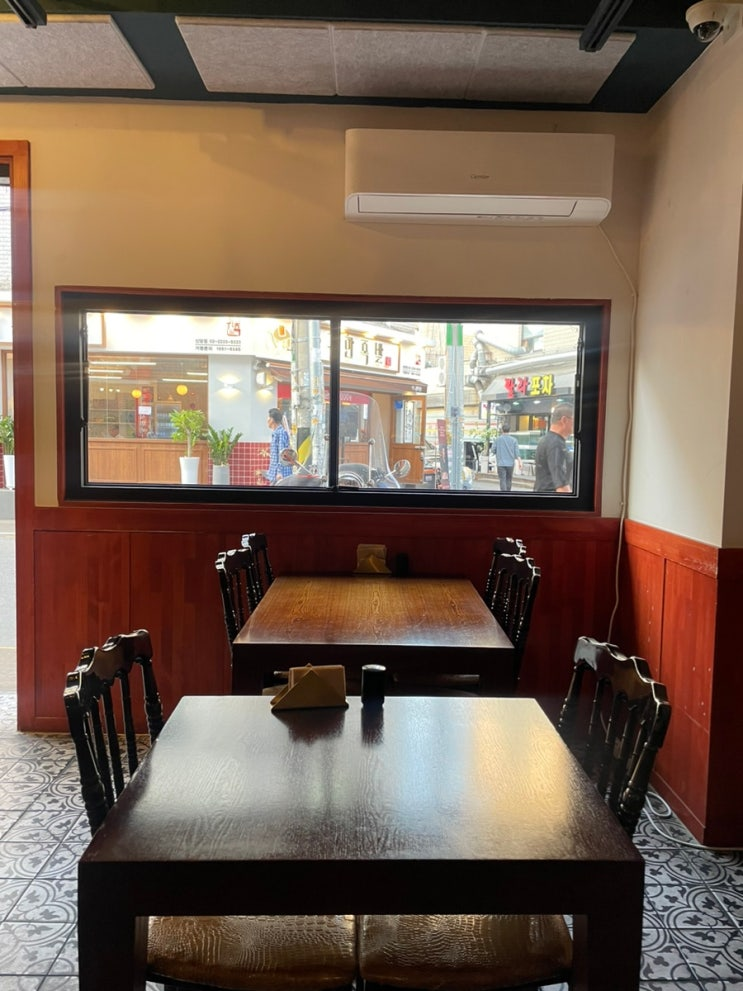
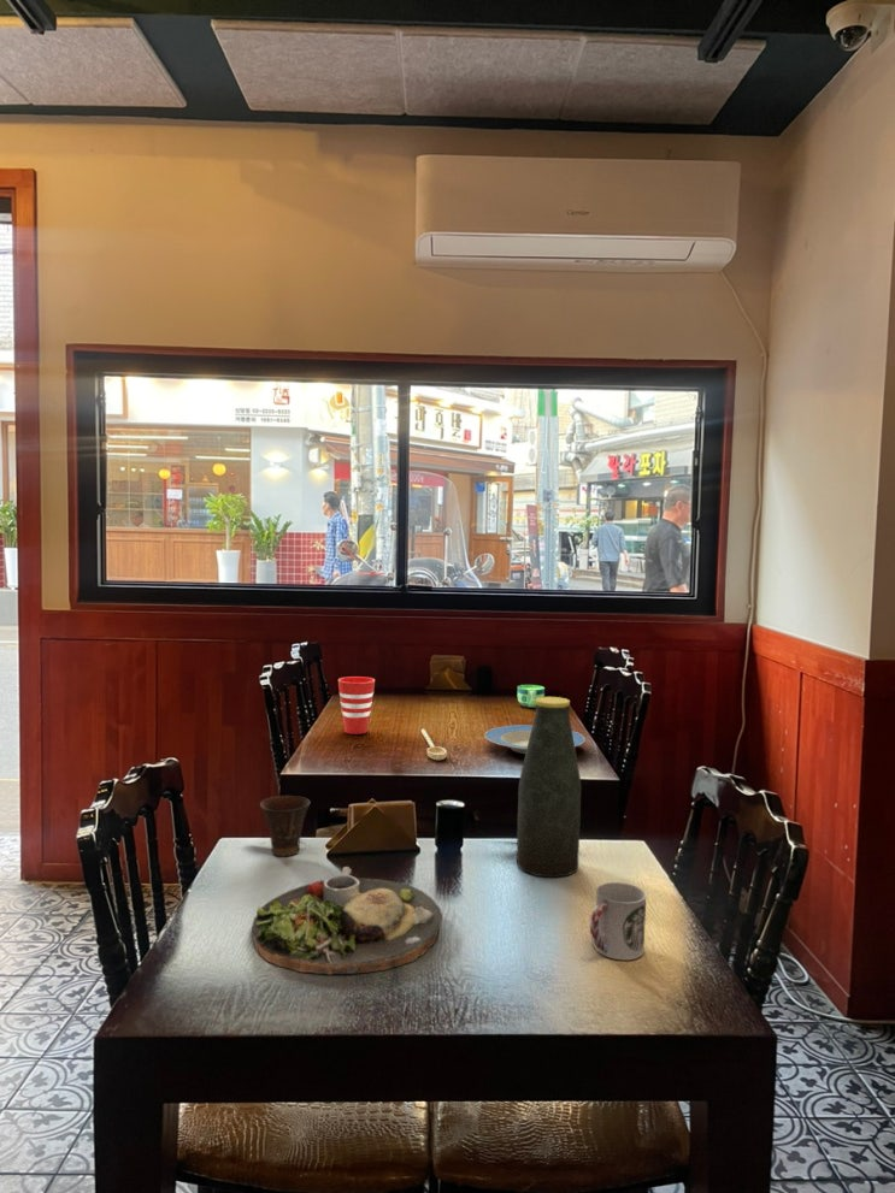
+ cup [589,881,647,961]
+ cup [517,684,546,709]
+ cup [259,795,311,857]
+ bottle [516,696,582,879]
+ plate [483,724,587,755]
+ spoon [420,728,448,761]
+ cup [337,675,376,736]
+ dinner plate [251,866,443,976]
